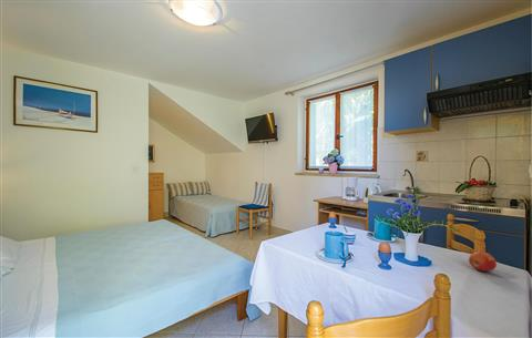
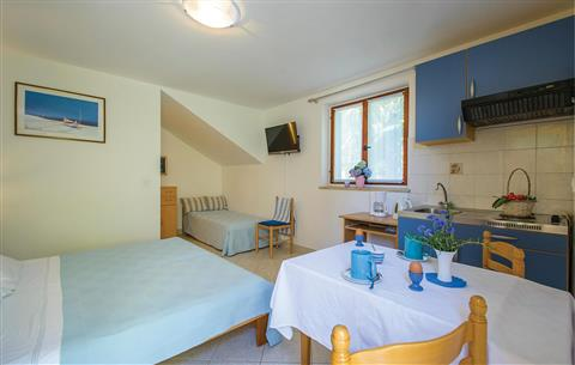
- apple [468,250,498,273]
